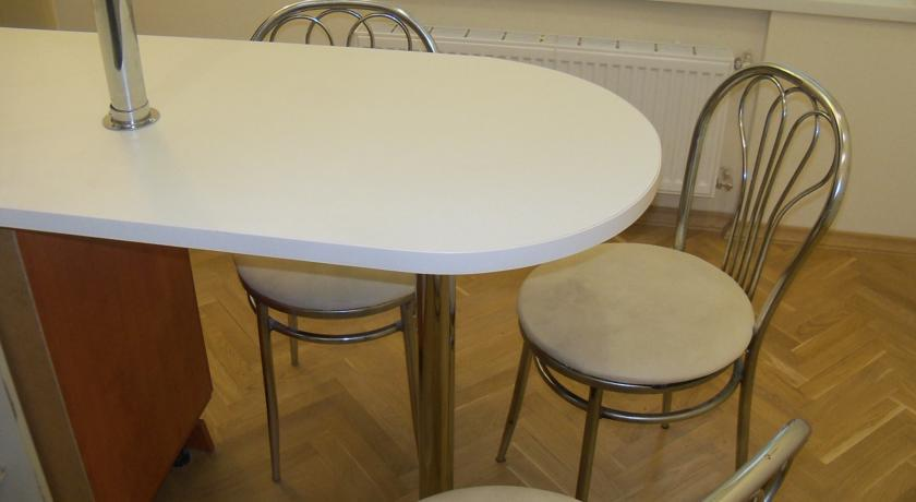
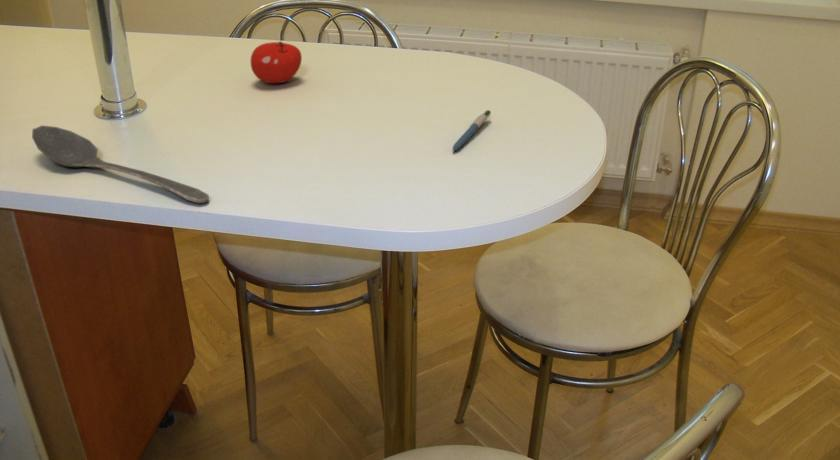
+ pen [452,109,492,152]
+ fruit [250,41,303,84]
+ stirrer [31,124,210,204]
